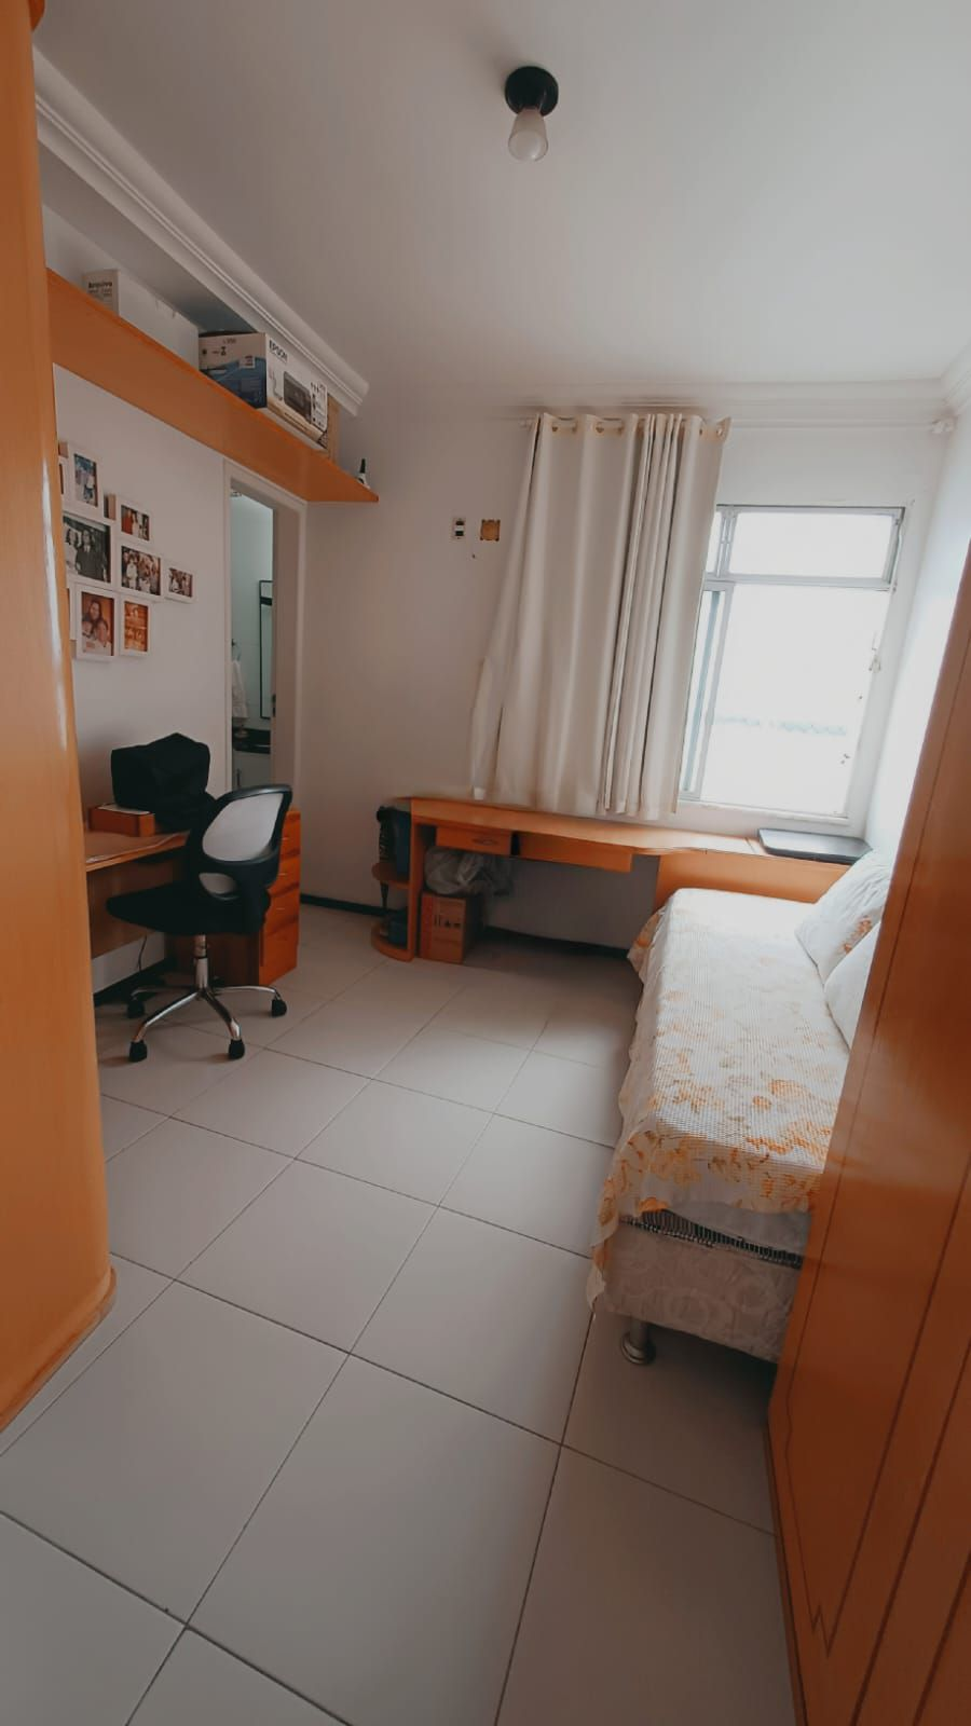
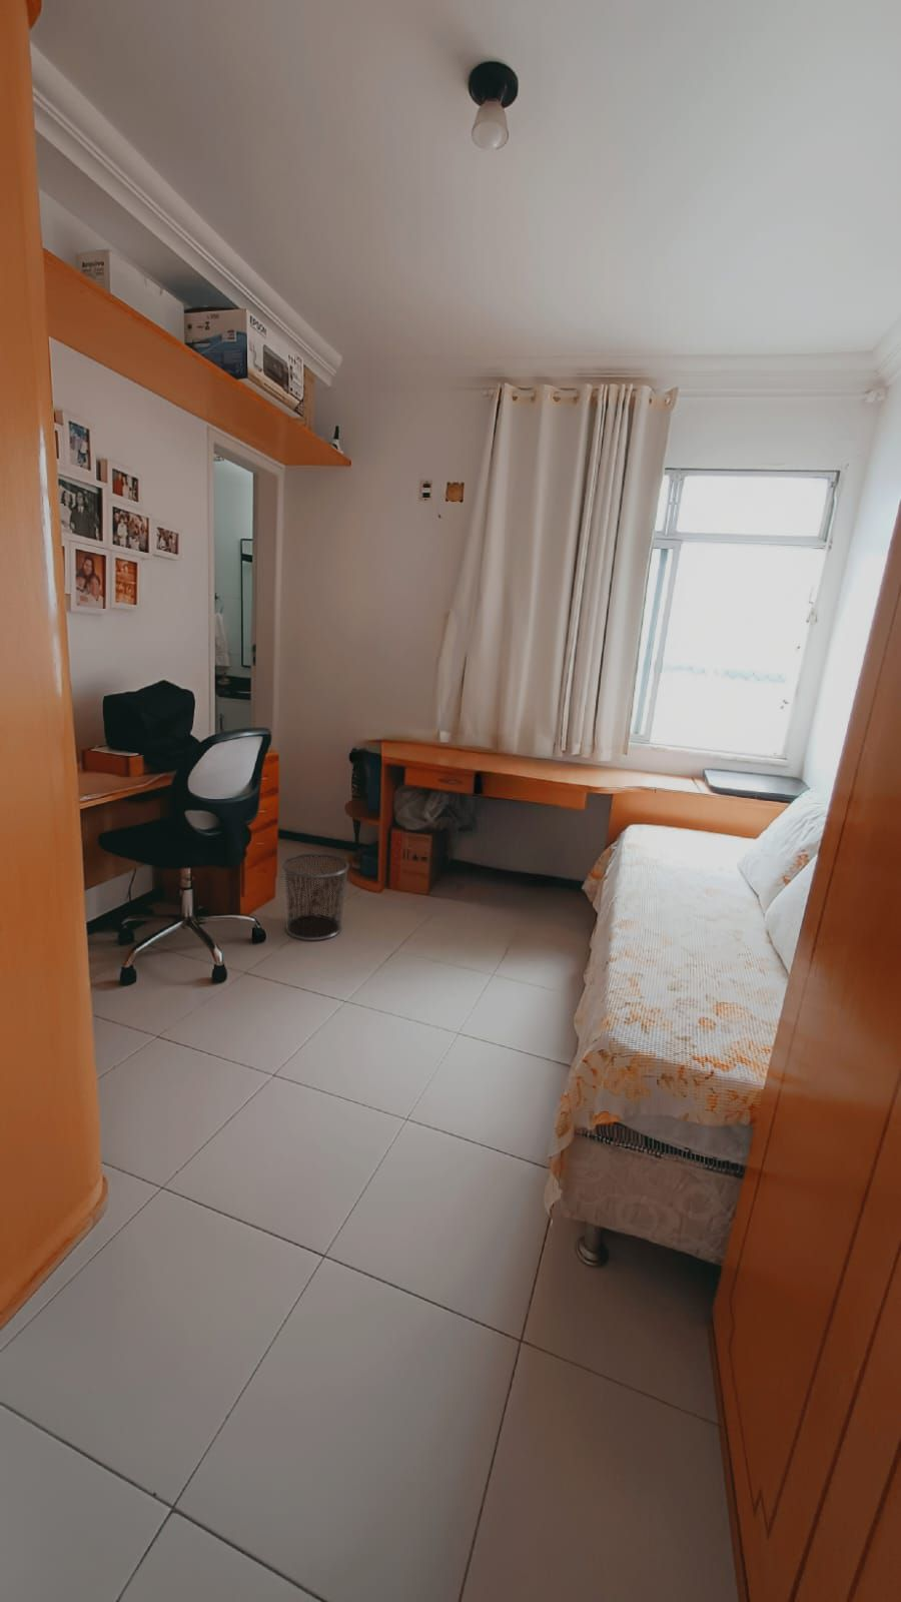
+ waste bin [281,852,351,941]
